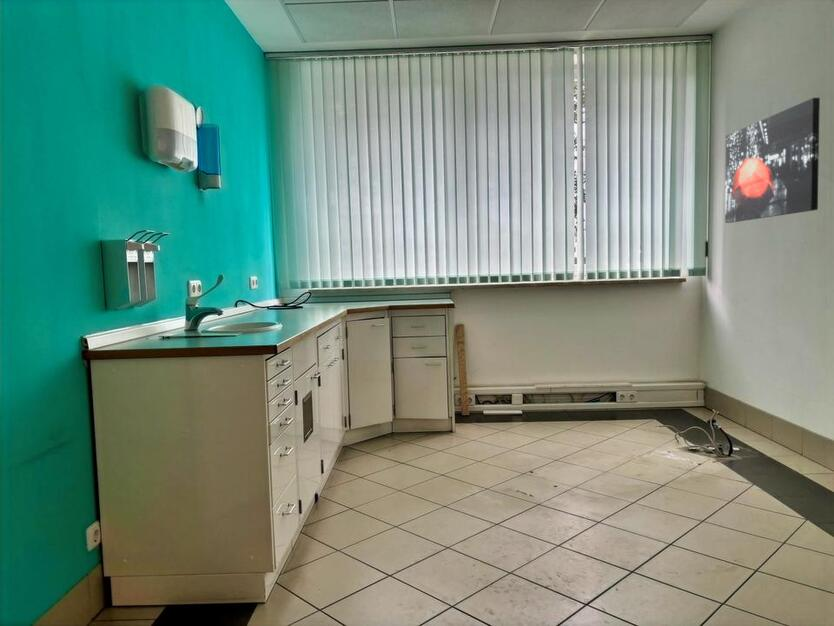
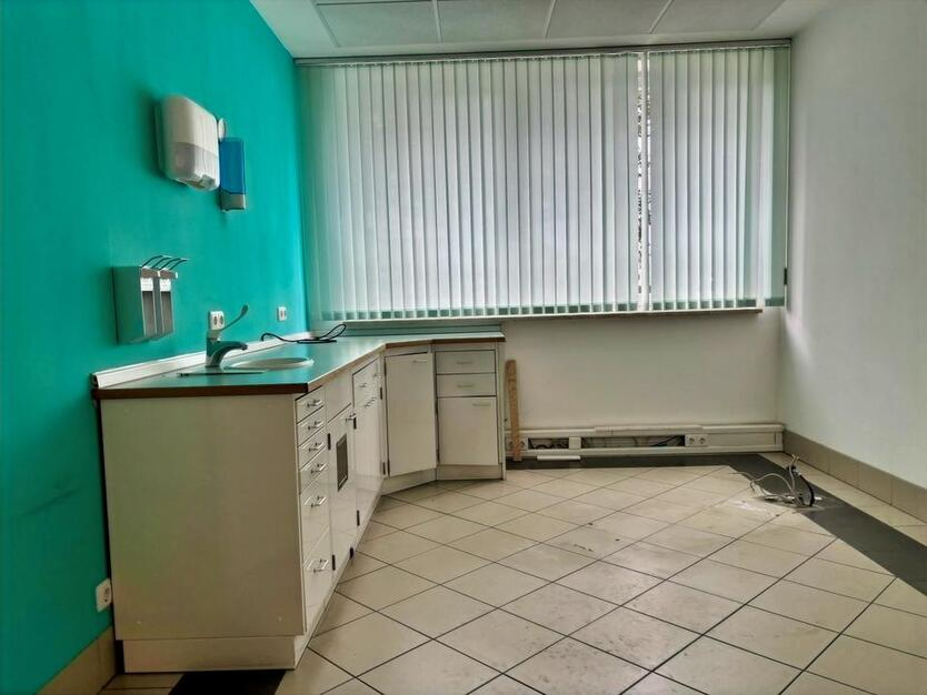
- wall art [724,97,821,224]
